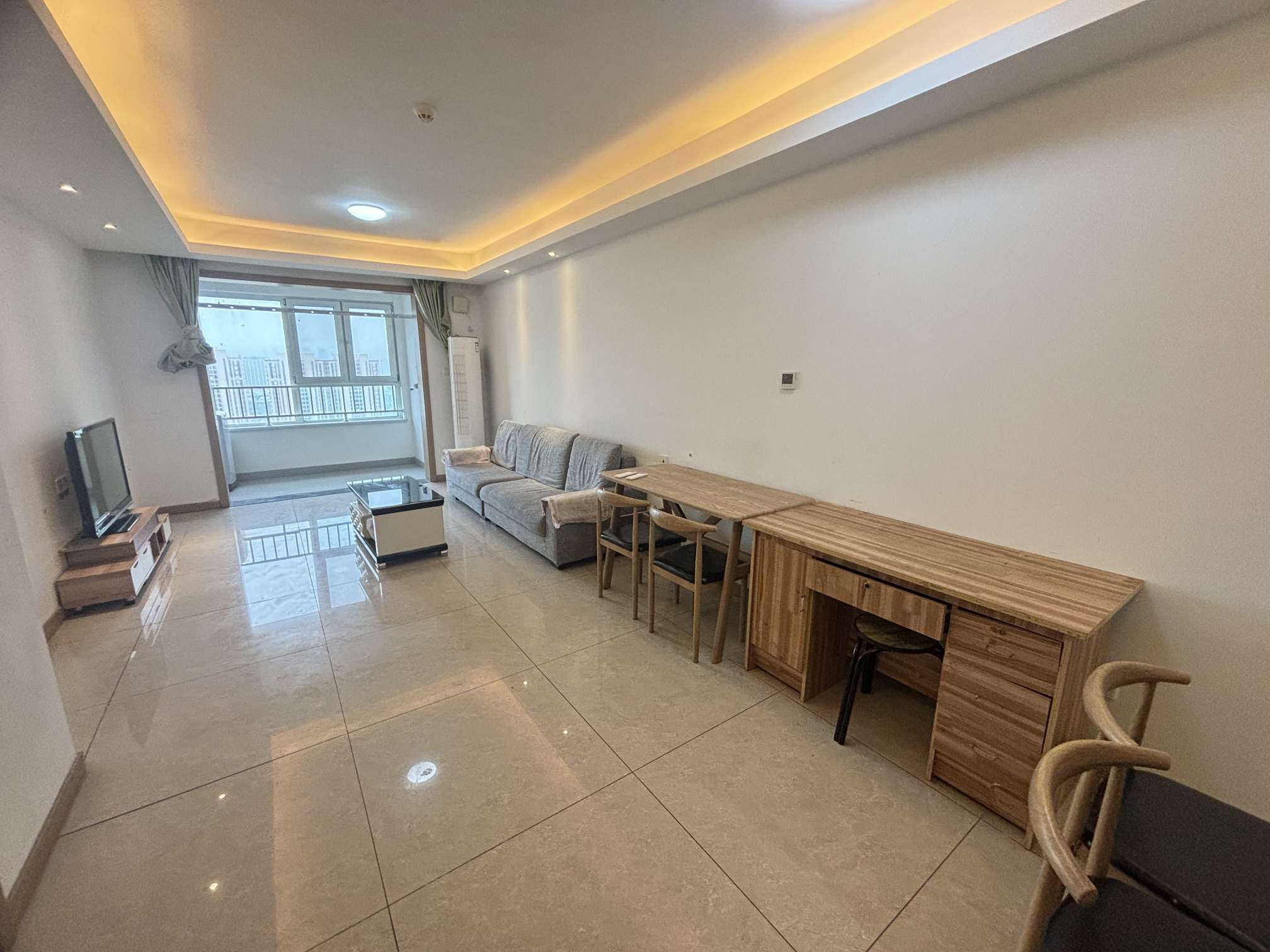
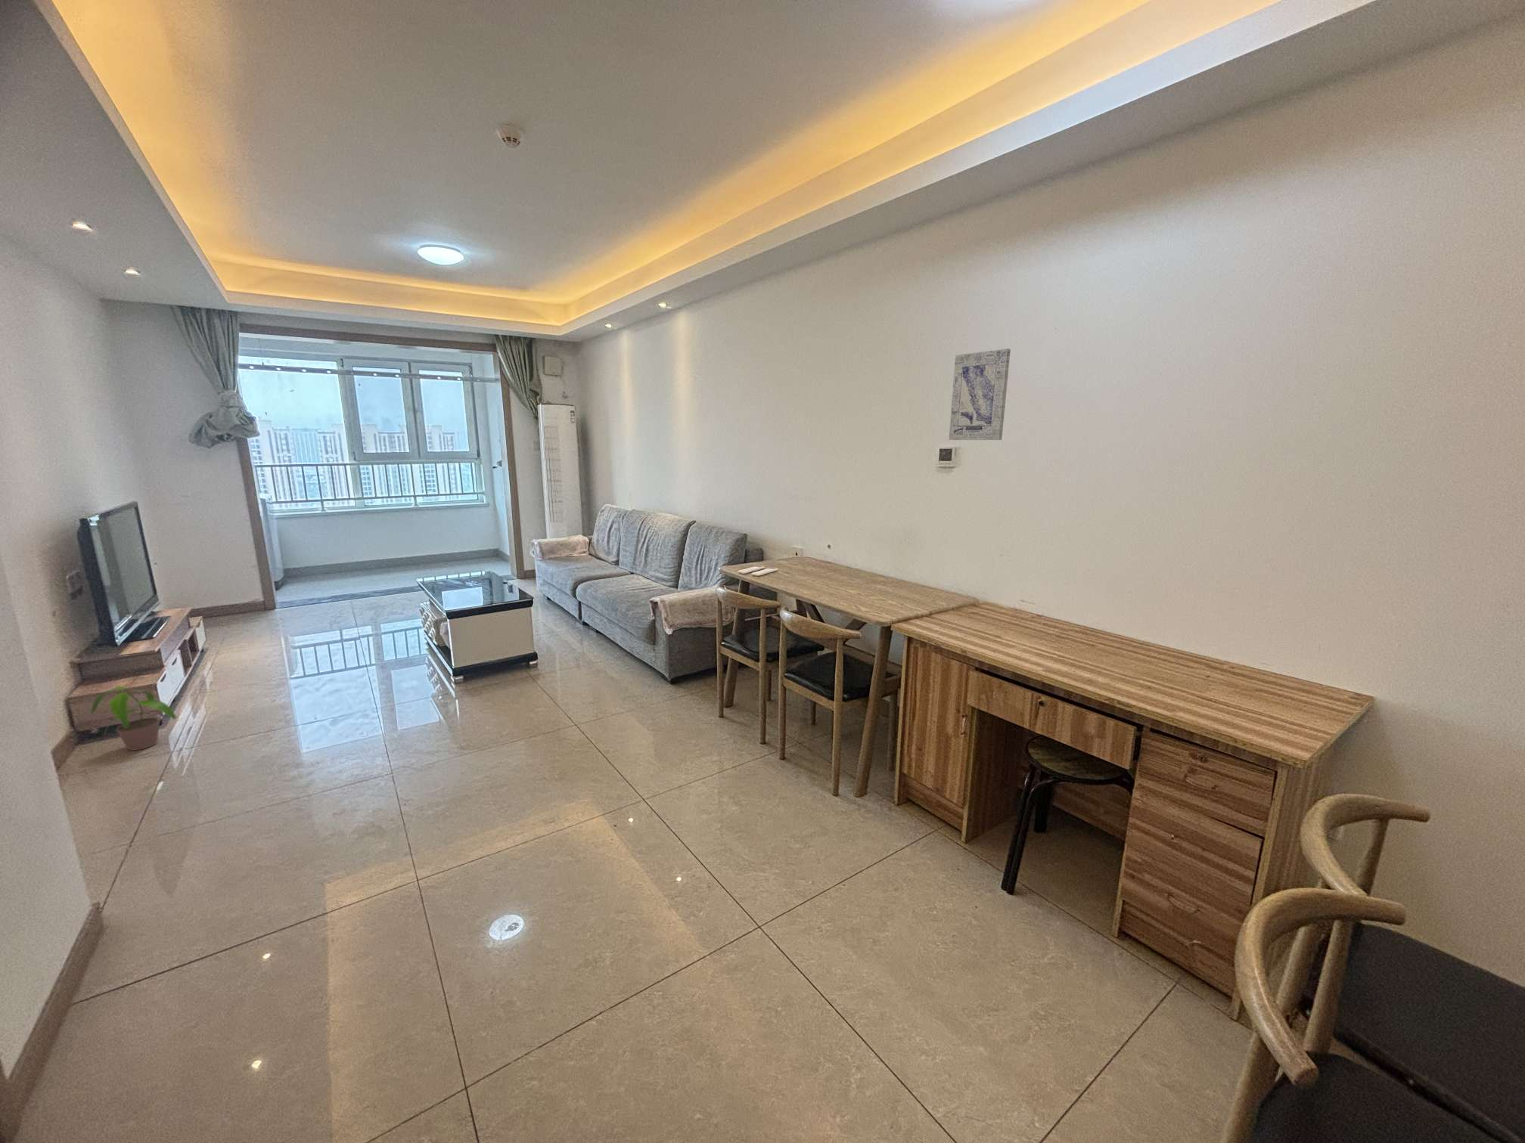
+ wall art [947,348,1011,441]
+ potted plant [90,686,177,752]
